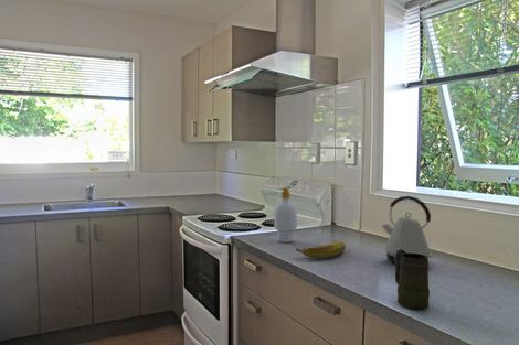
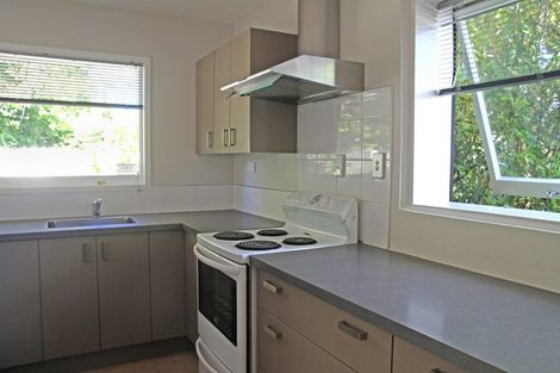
- banana [295,239,347,259]
- soap bottle [273,186,298,244]
- kettle [381,195,434,265]
- mug [394,249,431,311]
